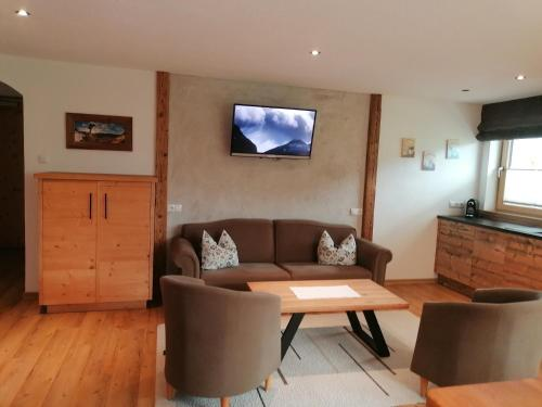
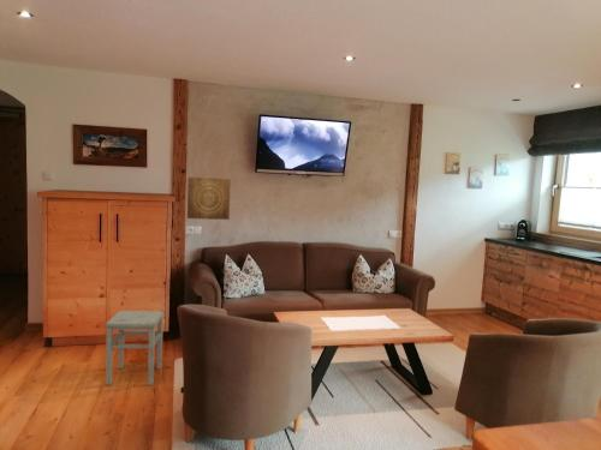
+ stool [105,310,165,386]
+ wall art [186,176,232,221]
